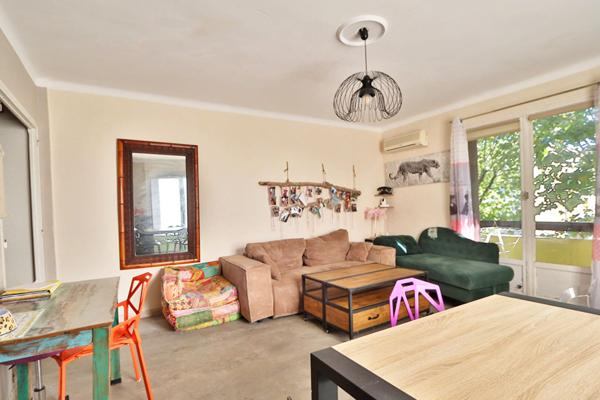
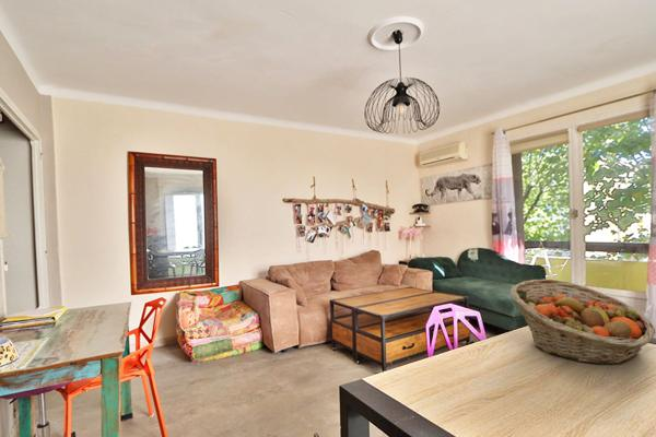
+ fruit basket [509,279,656,366]
